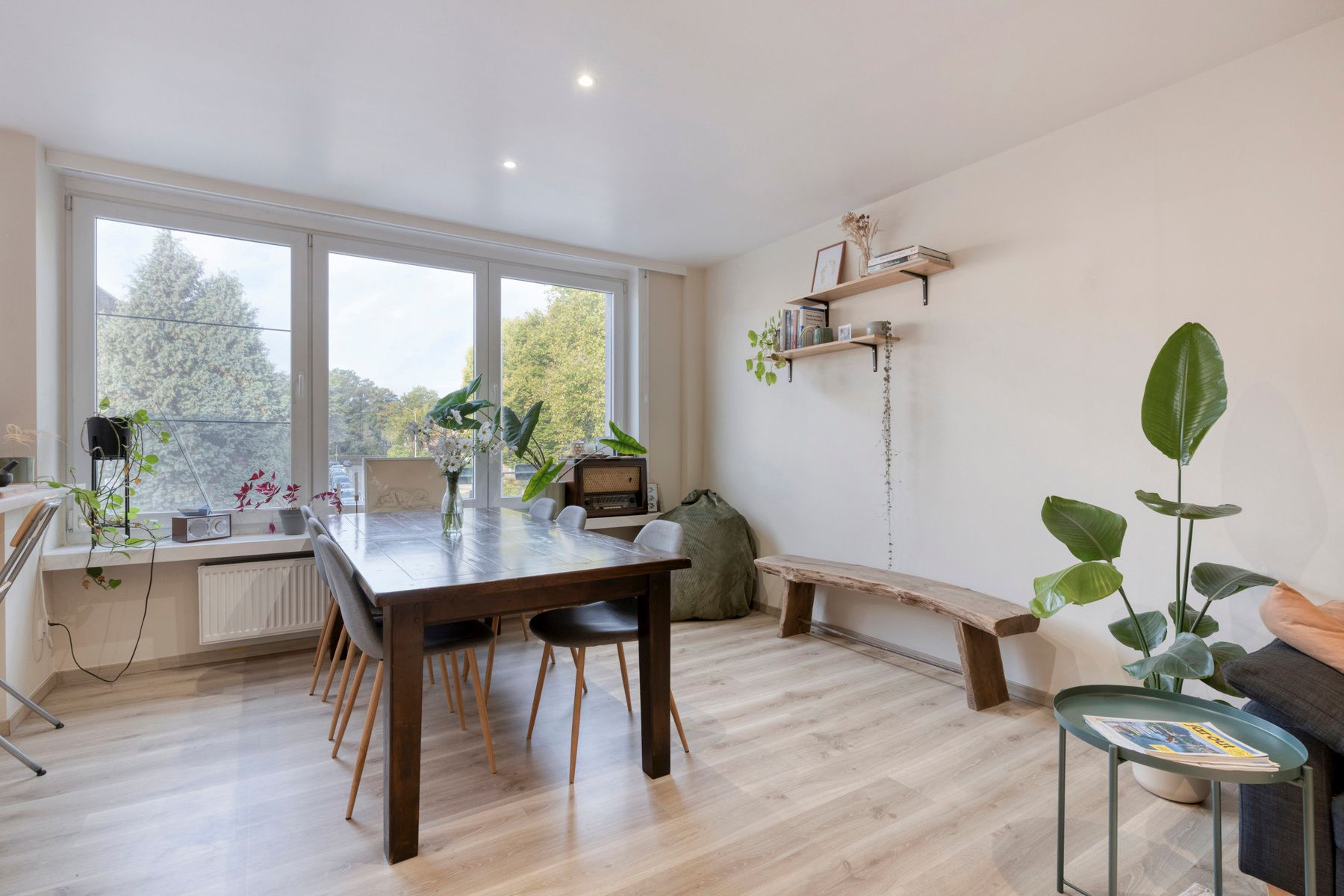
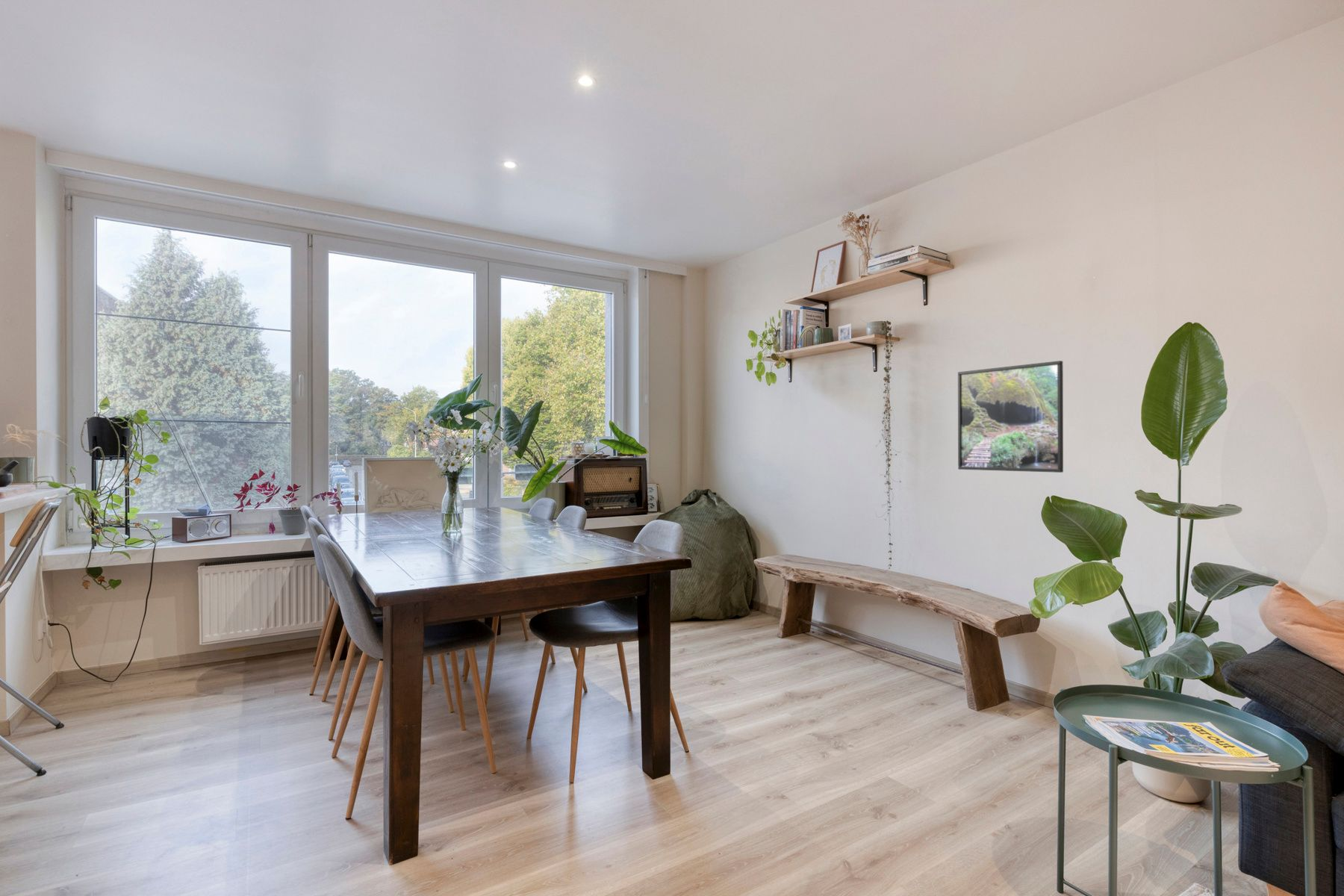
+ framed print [957,360,1064,473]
